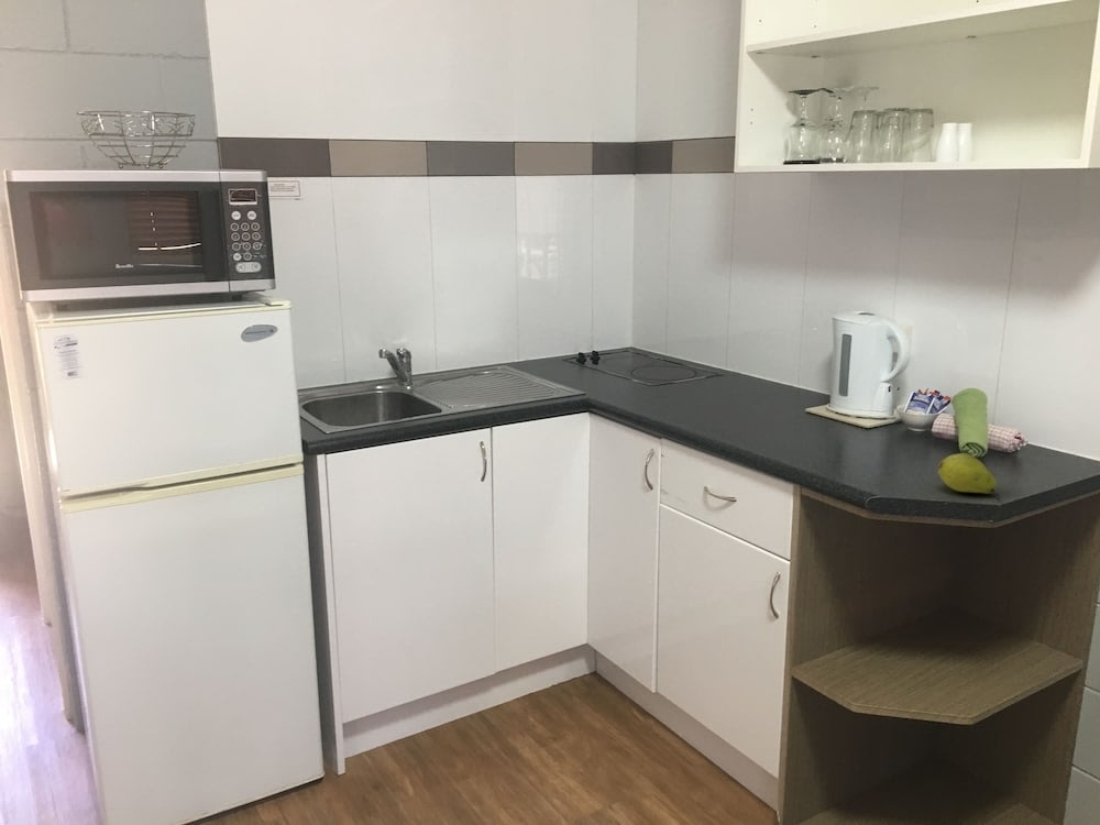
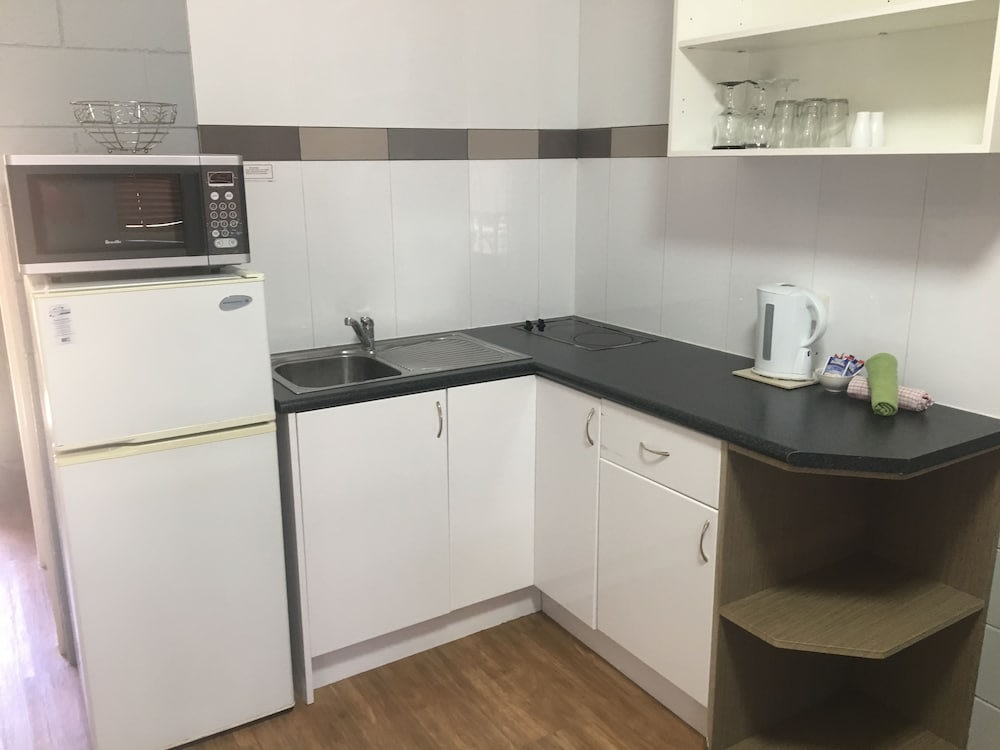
- fruit [937,452,1002,501]
